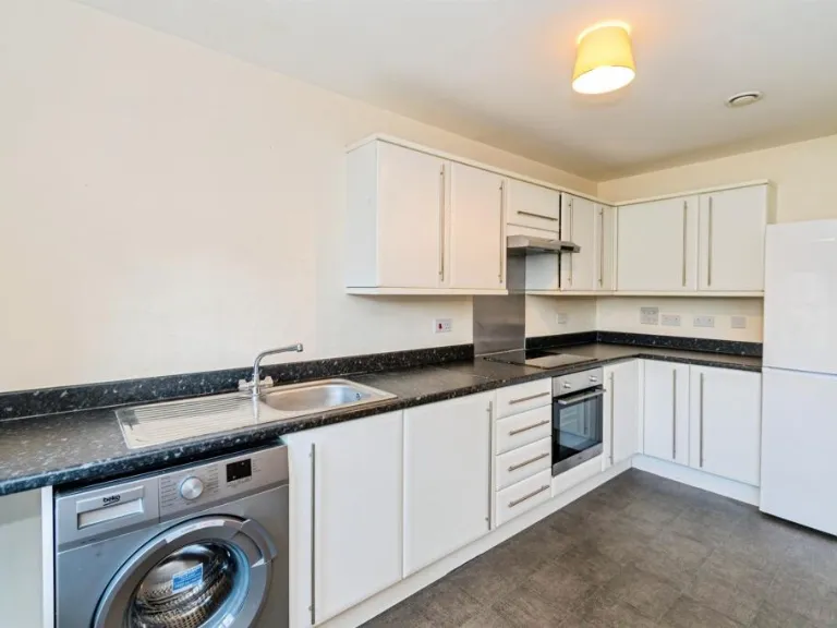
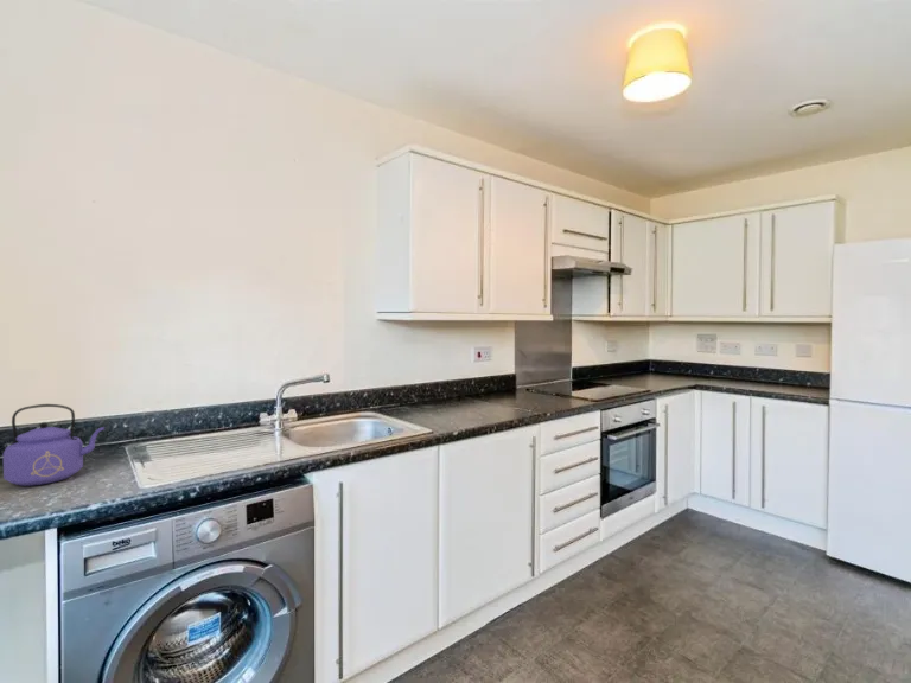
+ kettle [2,403,106,487]
